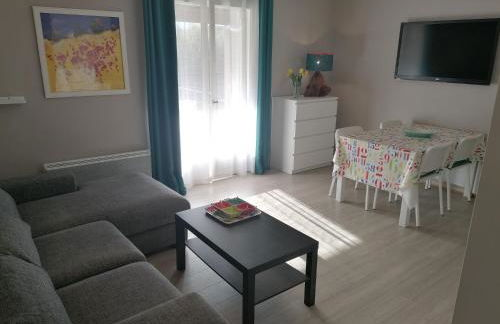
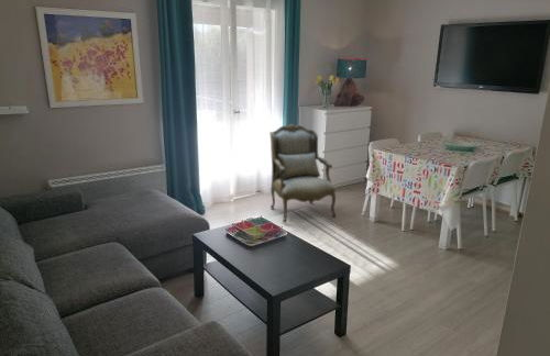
+ armchair [268,122,337,224]
